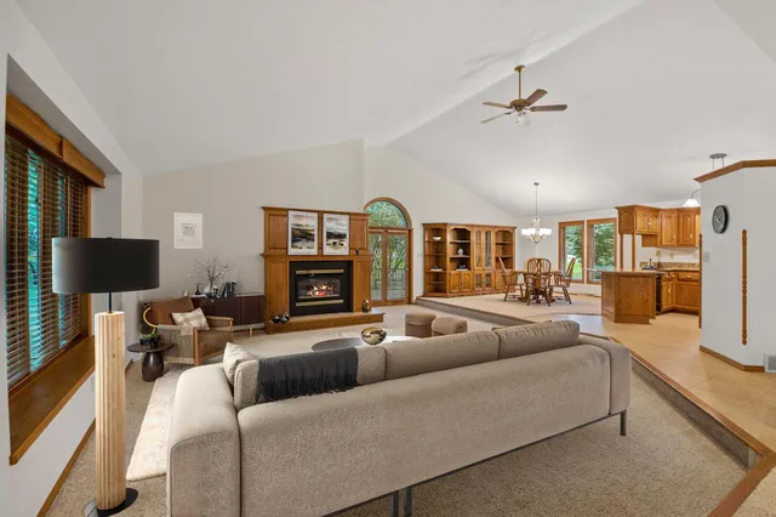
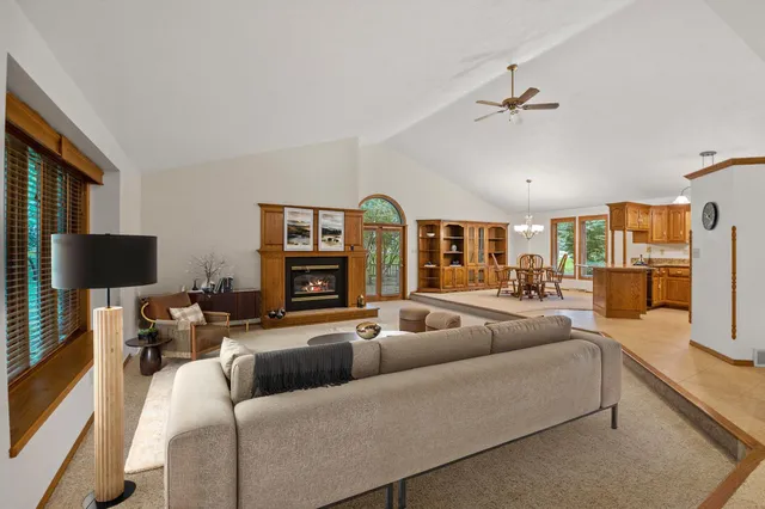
- wall art [173,211,204,250]
